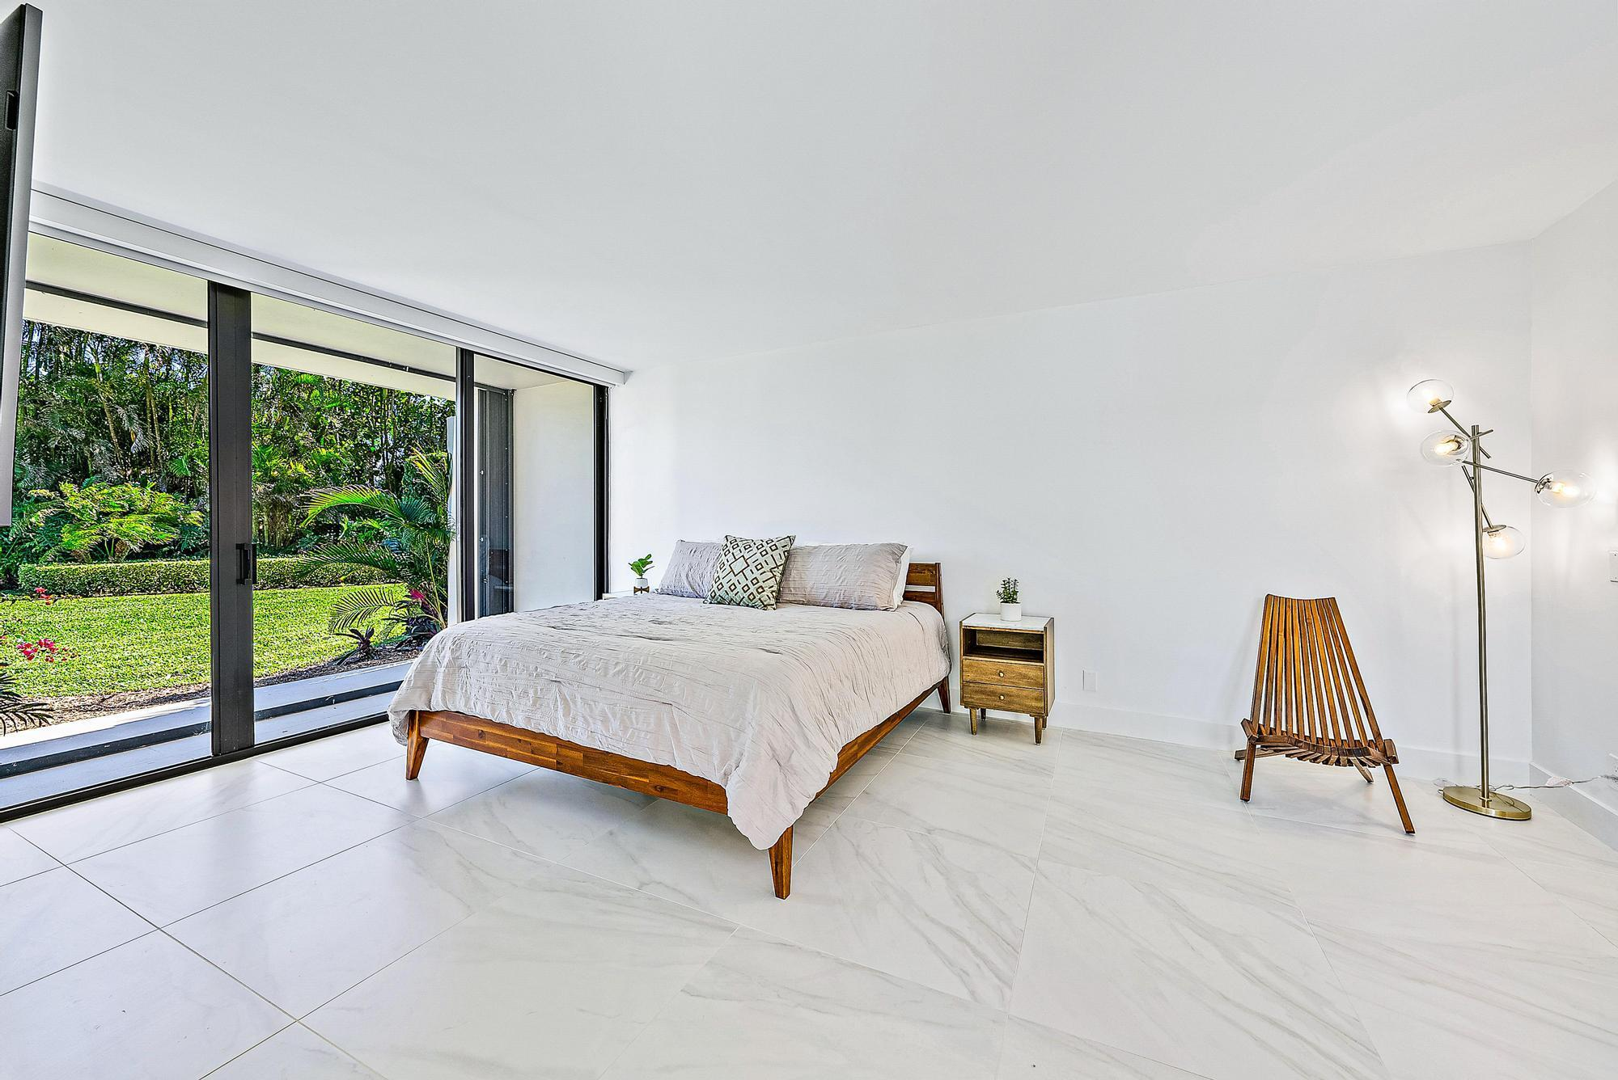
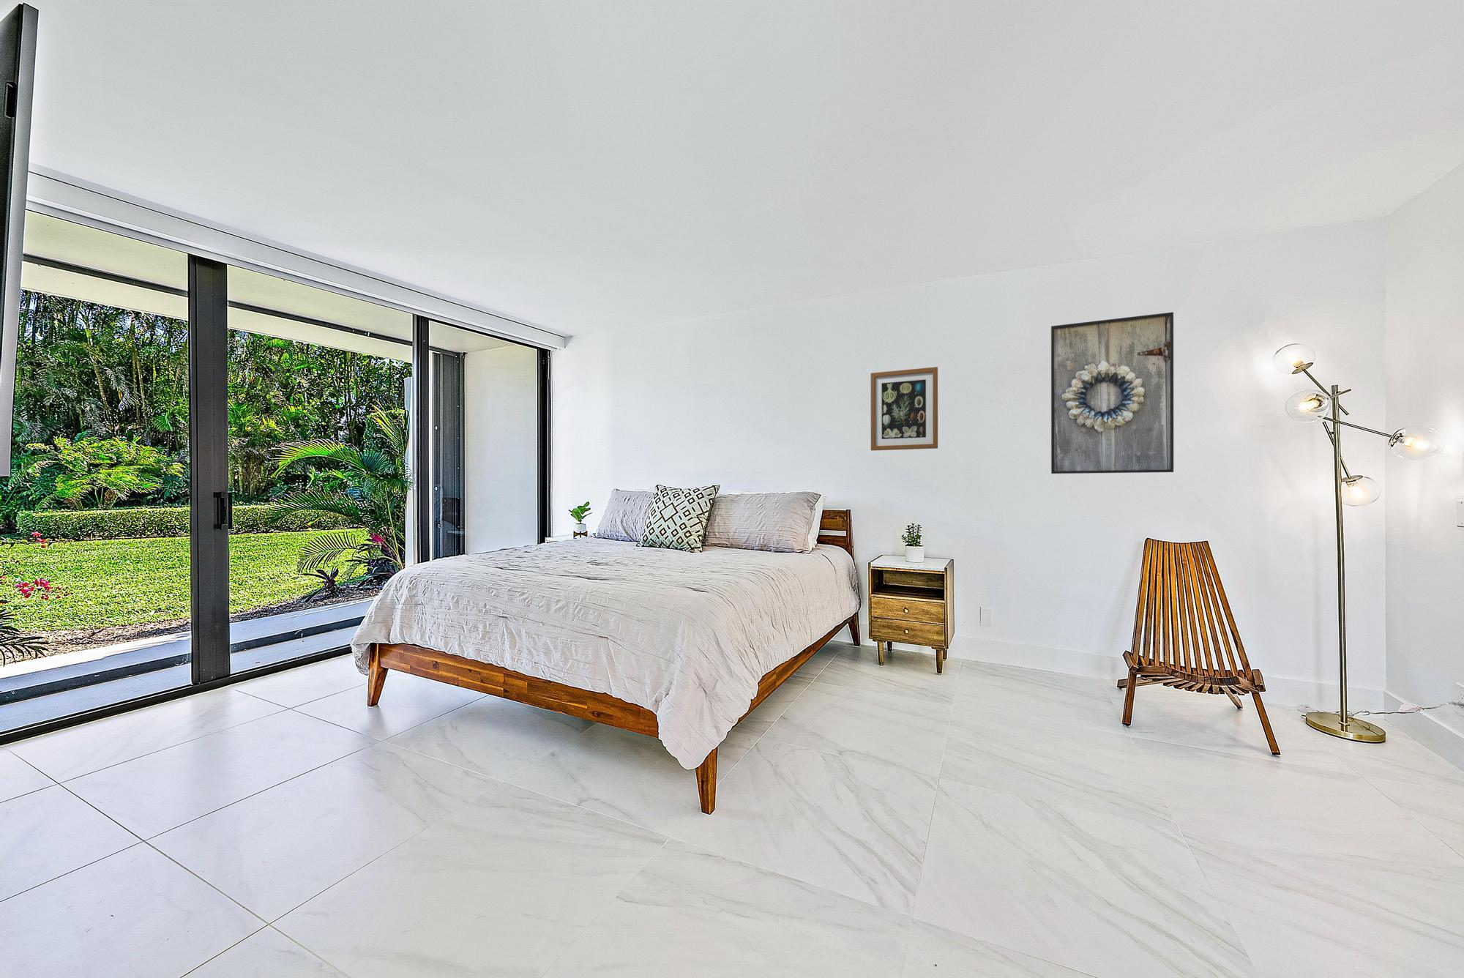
+ wall art [869,366,938,451]
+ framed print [1051,312,1174,475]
